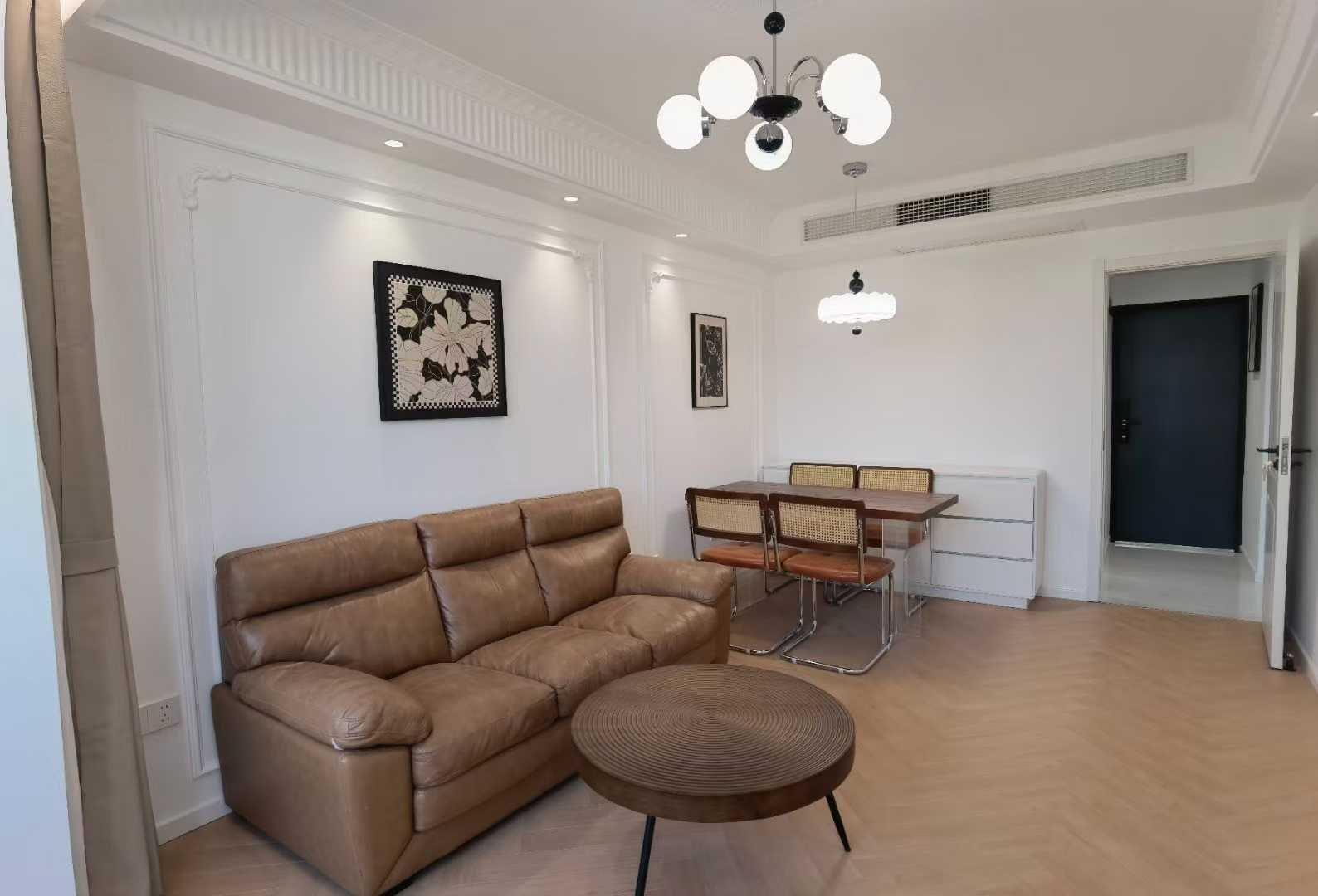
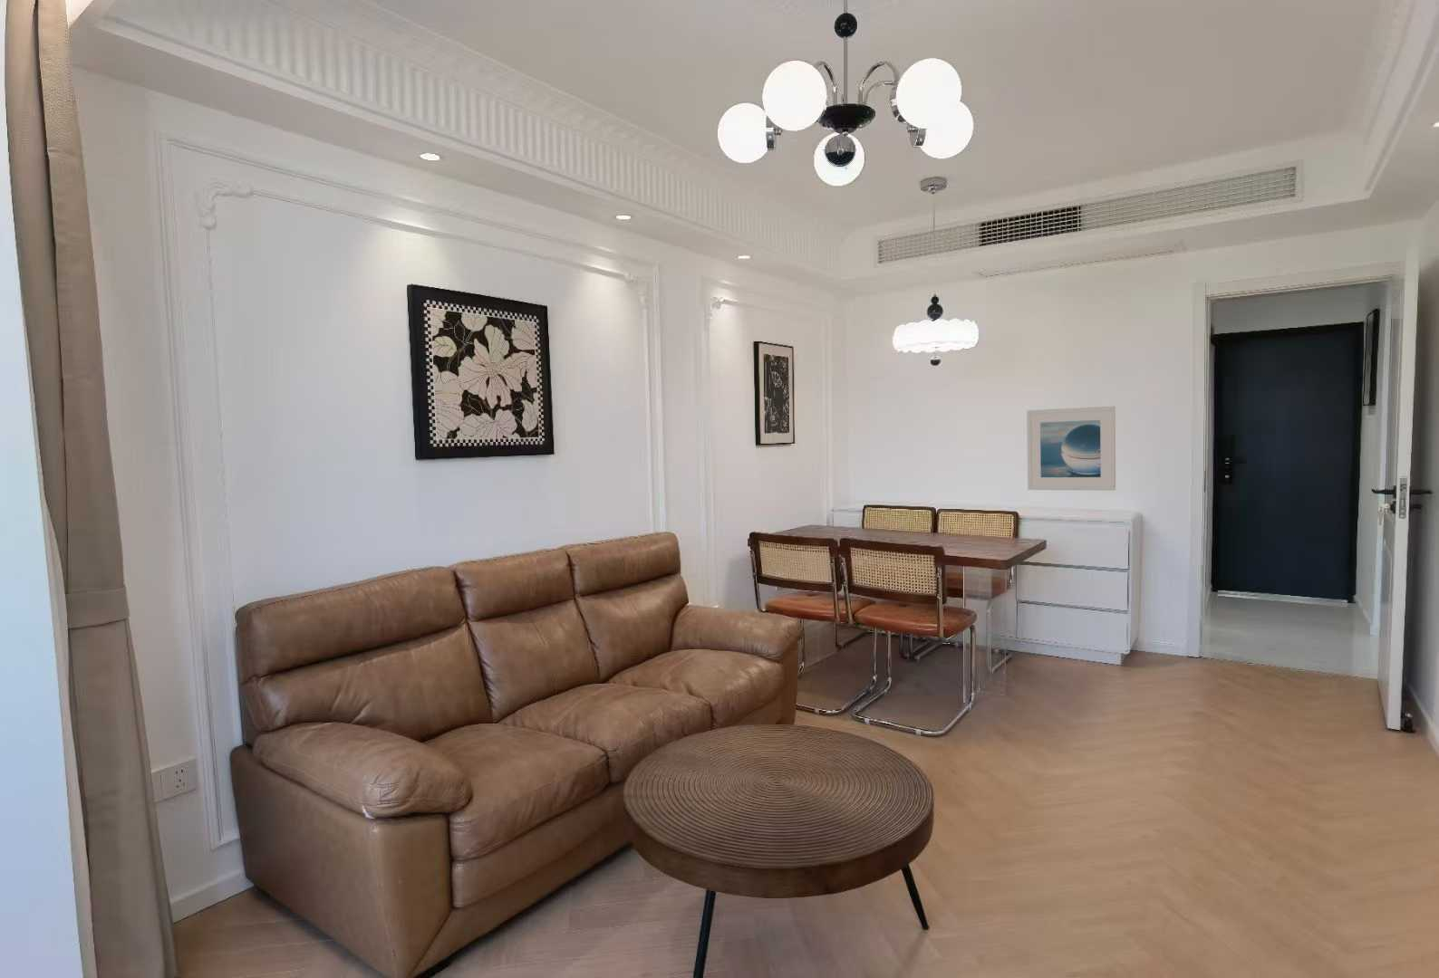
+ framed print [1026,406,1117,491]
